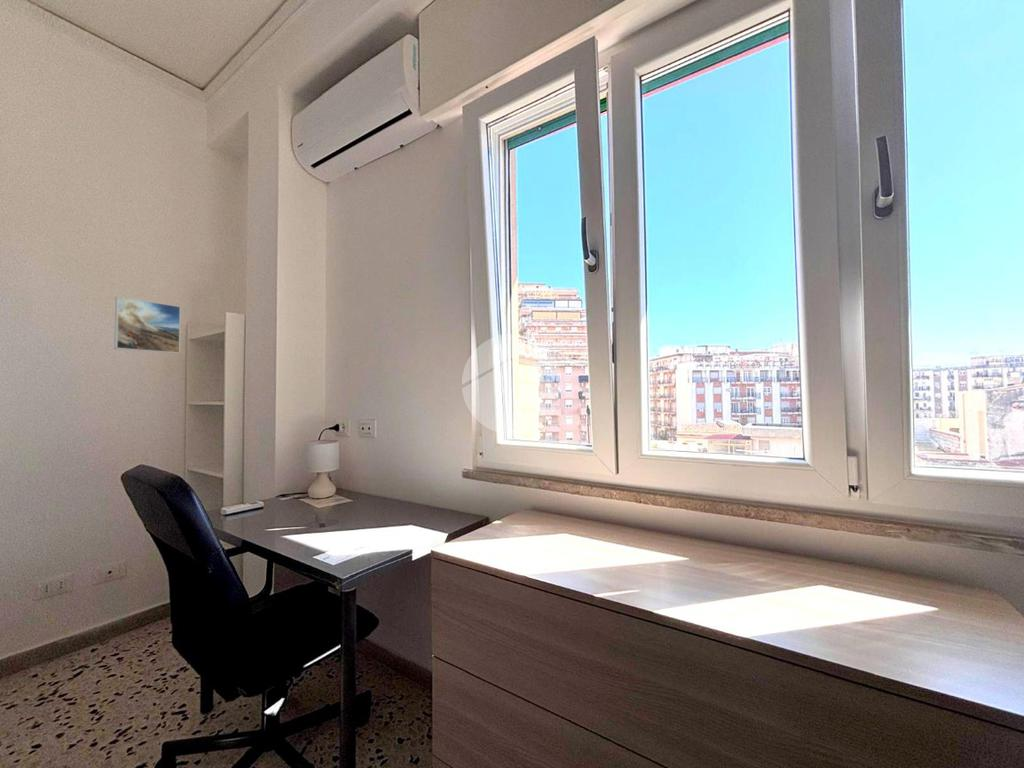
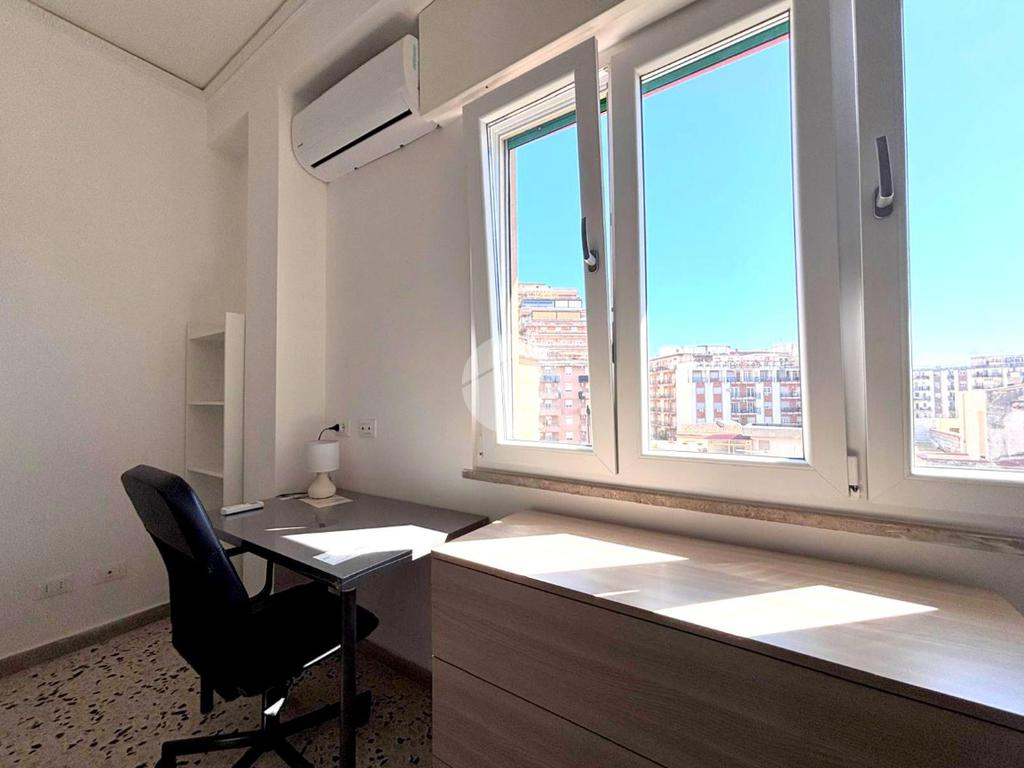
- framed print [113,295,182,355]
